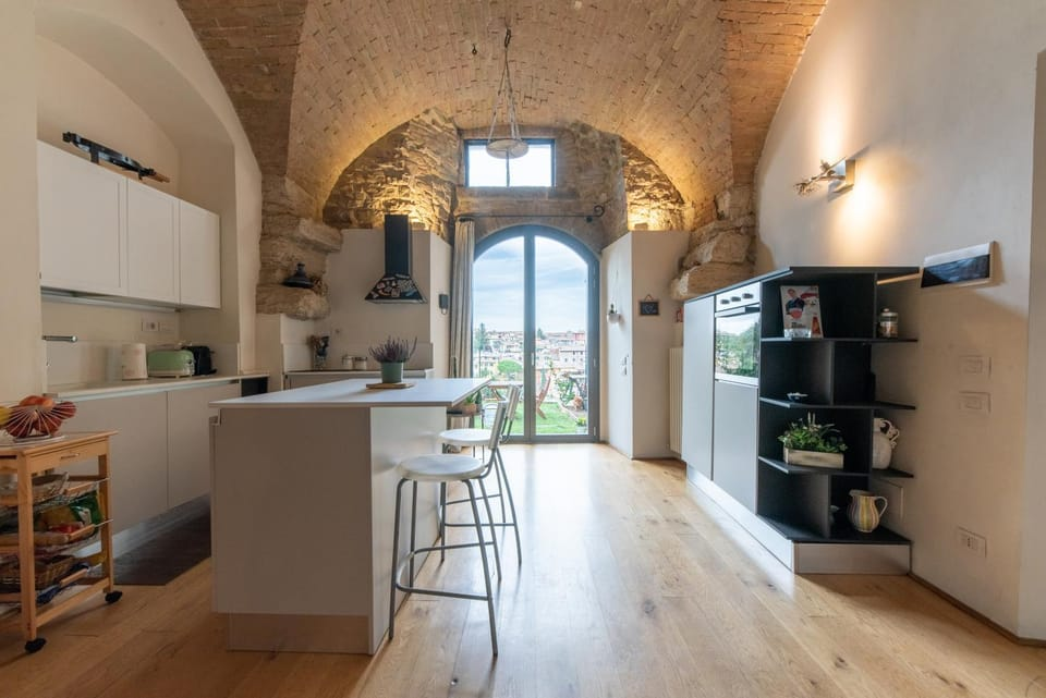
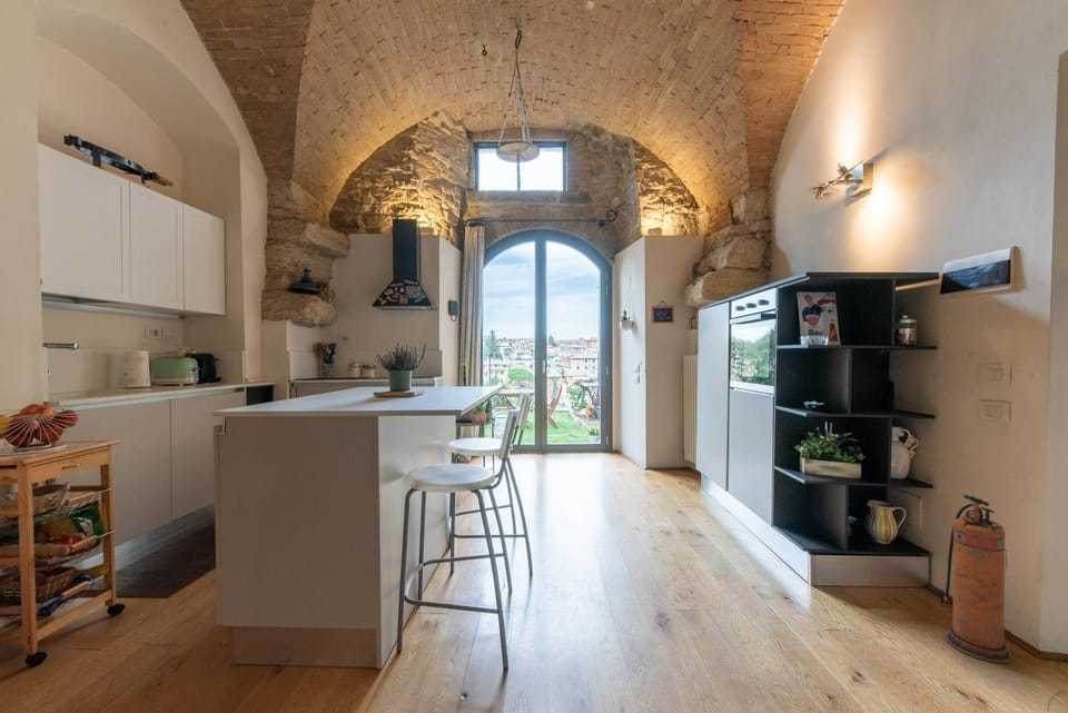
+ fire extinguisher [939,494,1013,664]
